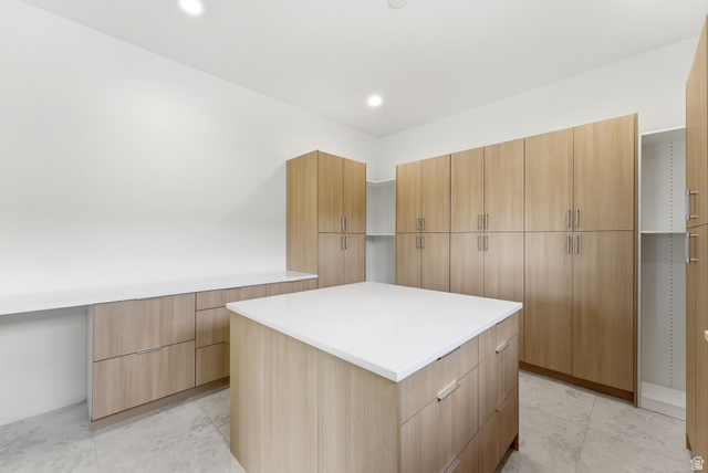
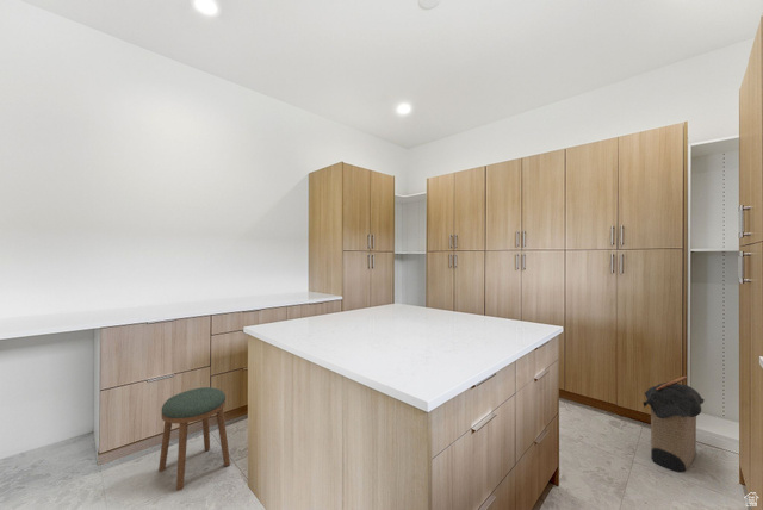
+ laundry hamper [641,375,706,473]
+ stool [157,386,231,492]
